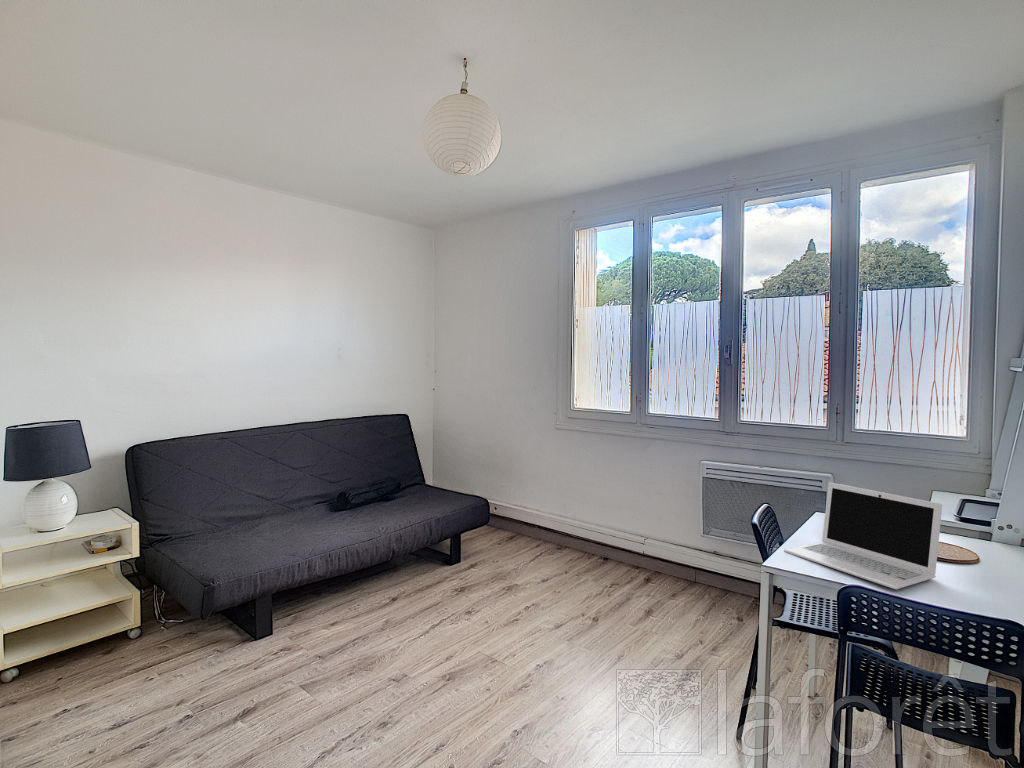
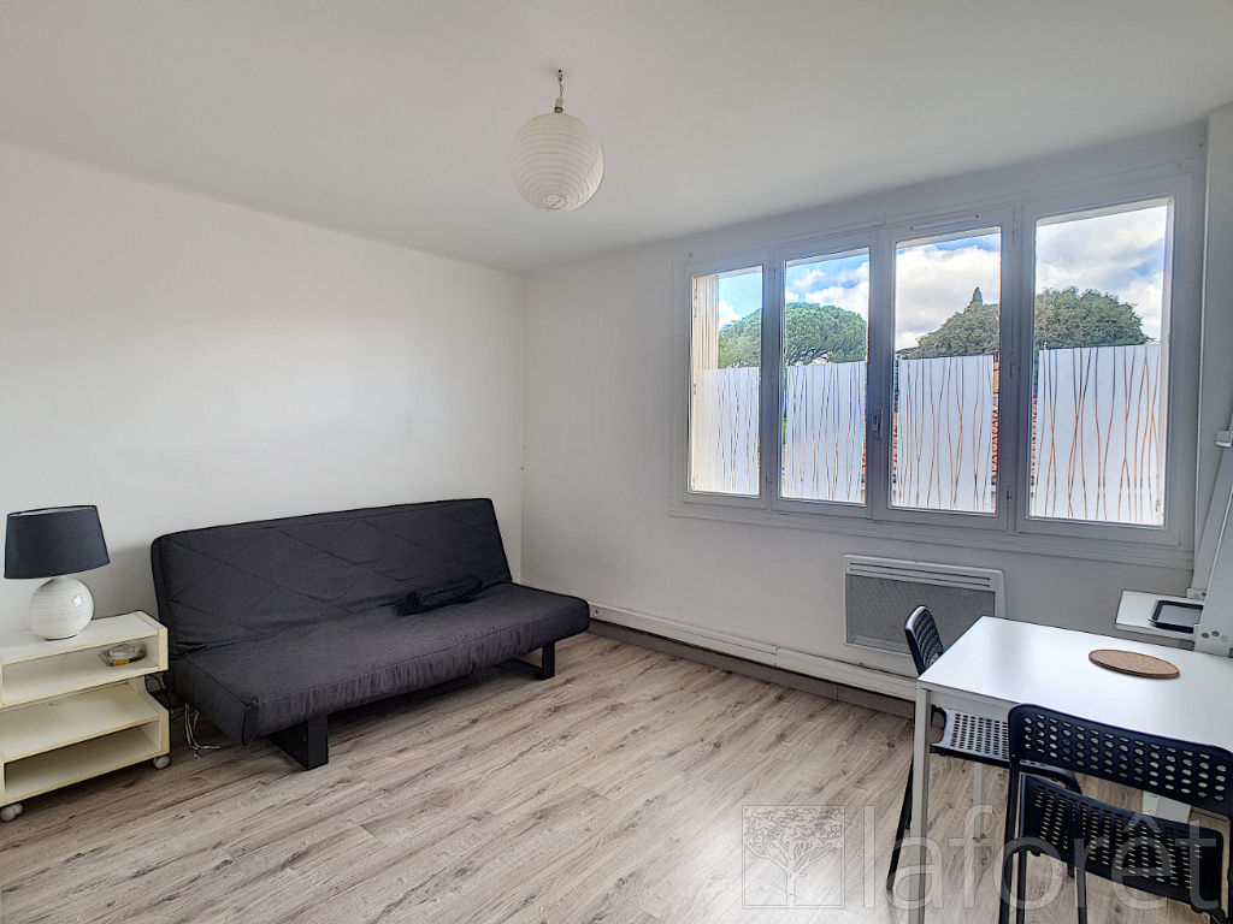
- laptop [783,481,943,590]
